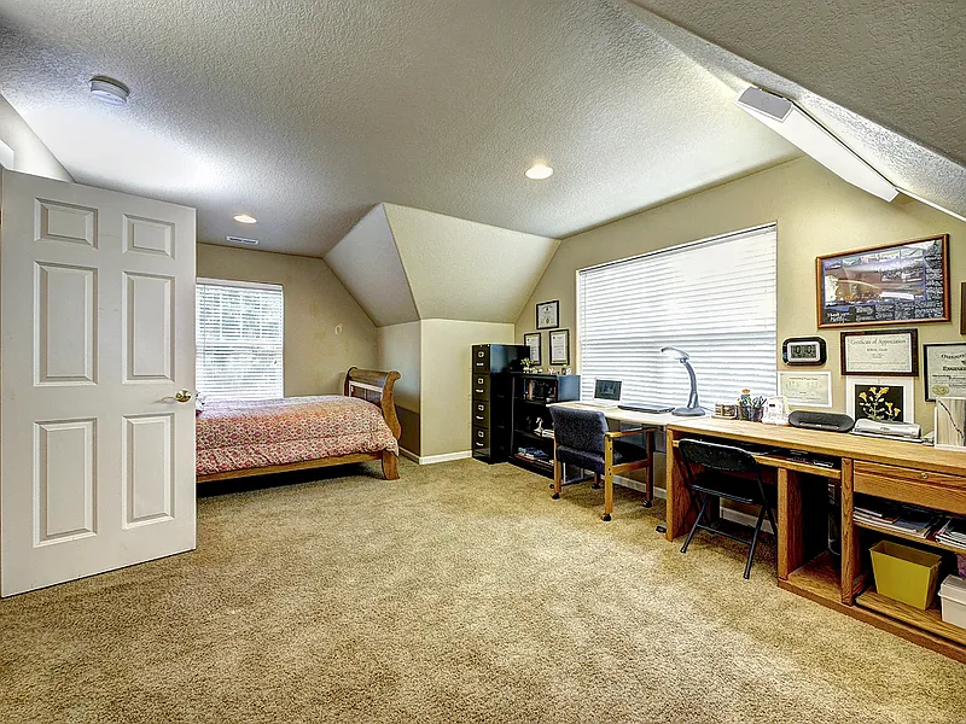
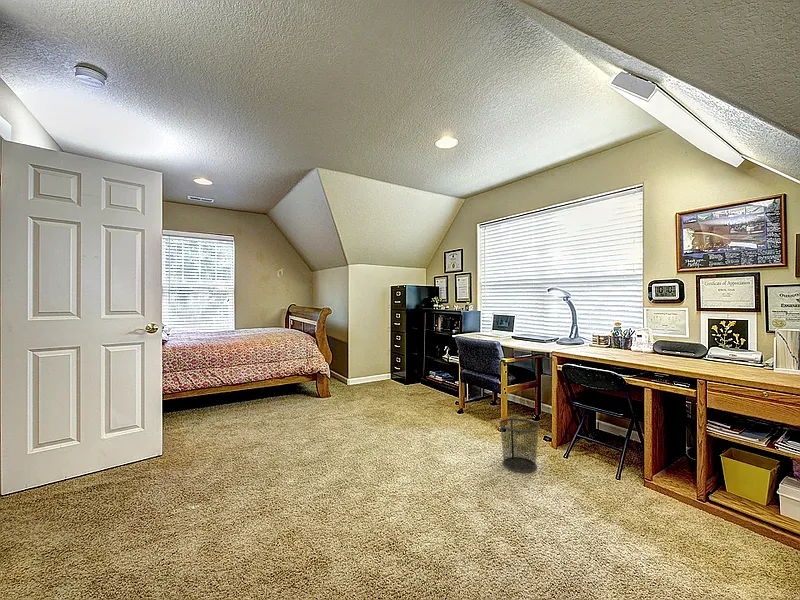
+ waste bin [499,417,541,473]
